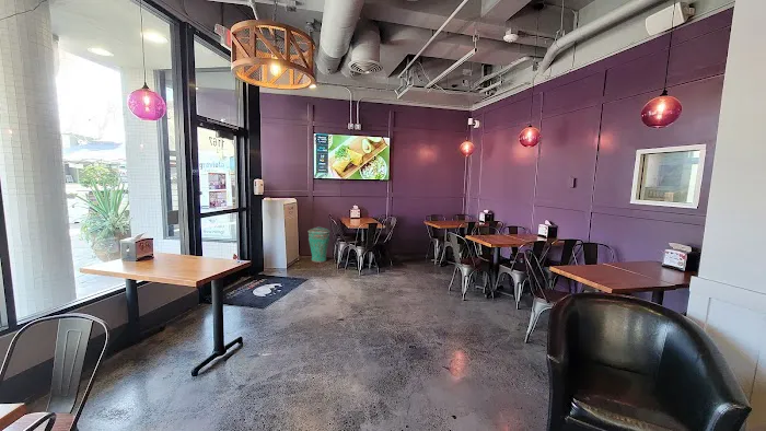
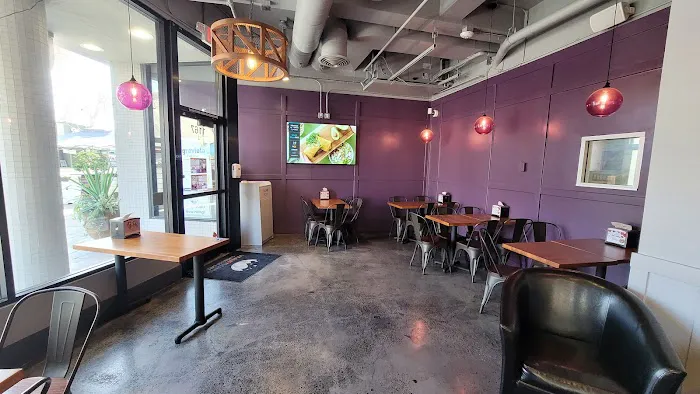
- trash can [306,225,332,264]
